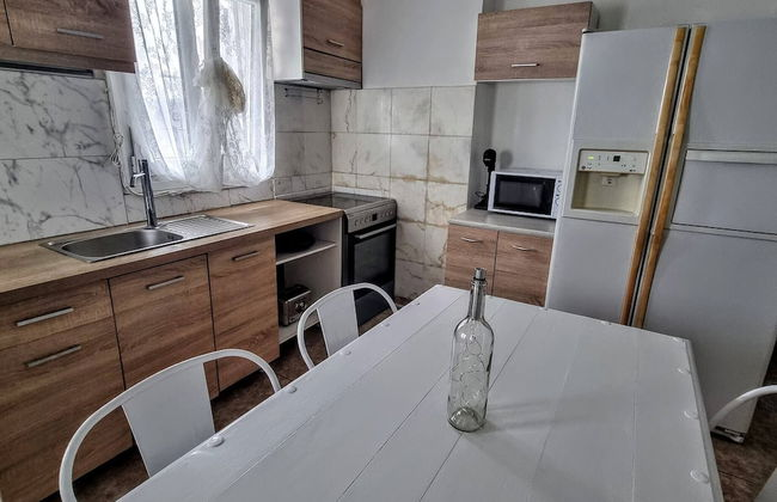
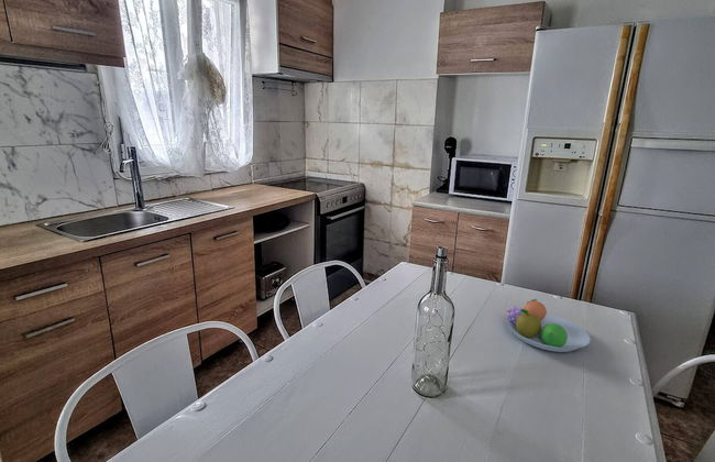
+ fruit bowl [505,298,591,353]
